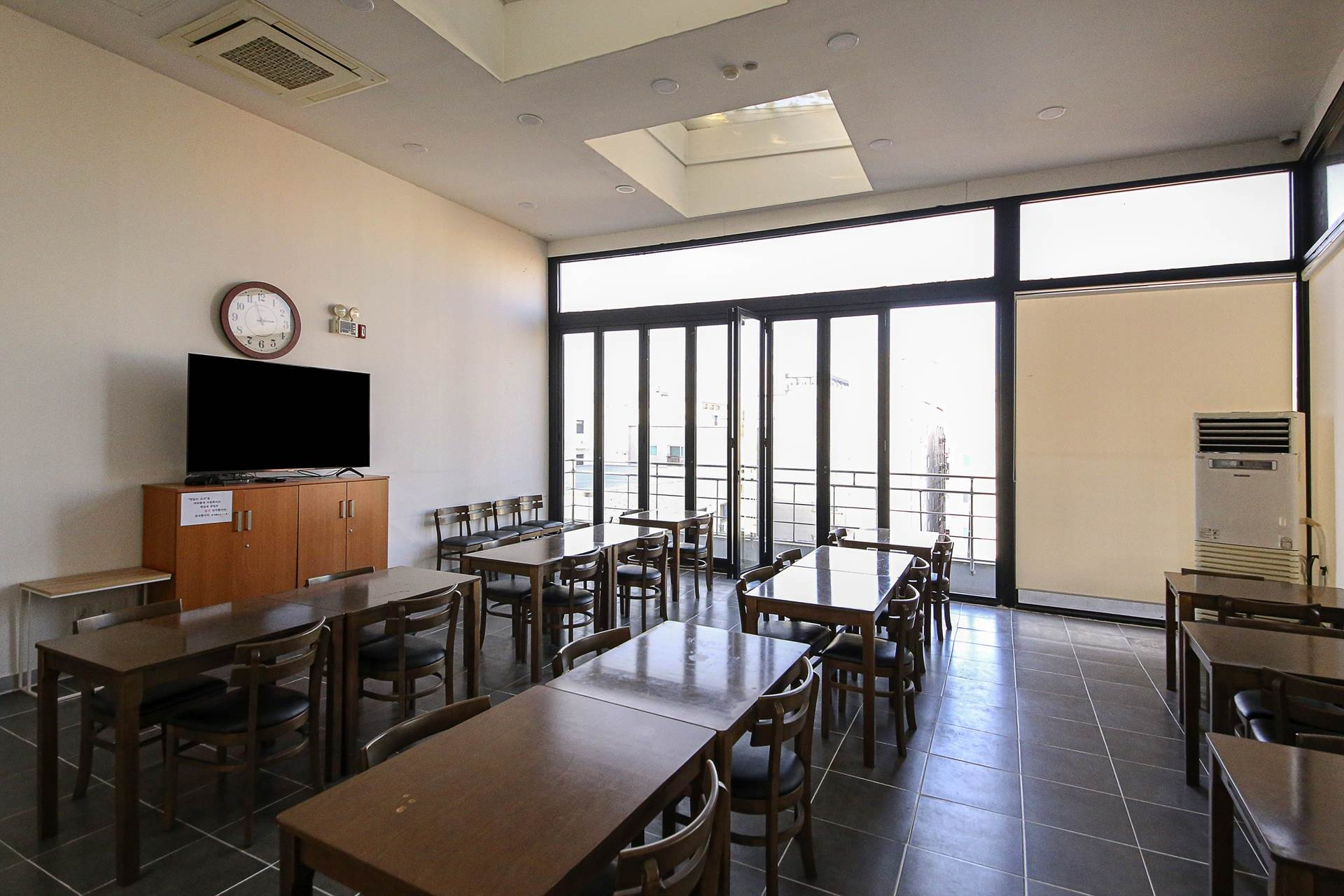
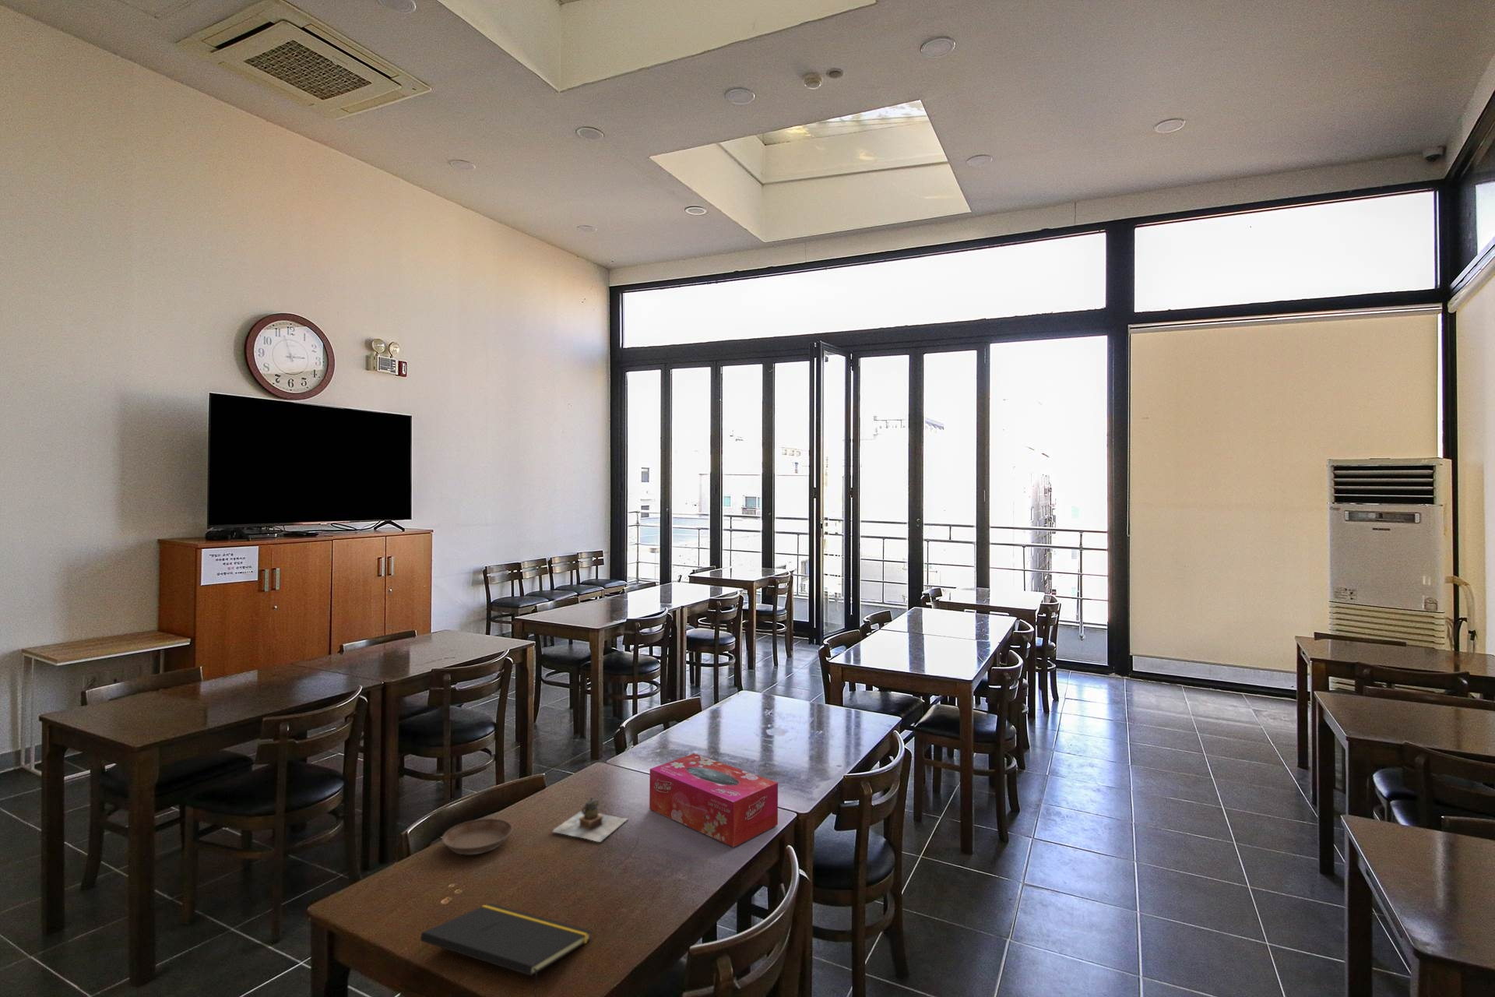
+ tissue box [649,753,779,848]
+ notepad [419,902,593,997]
+ saucer [442,818,513,856]
+ teapot [552,796,630,842]
